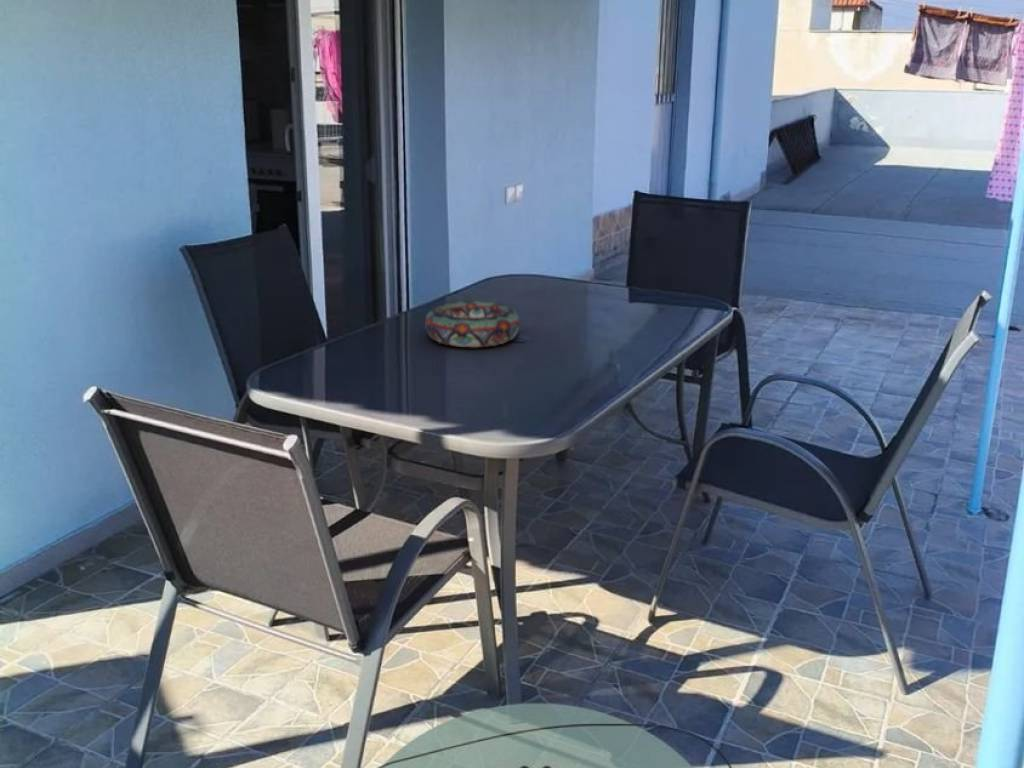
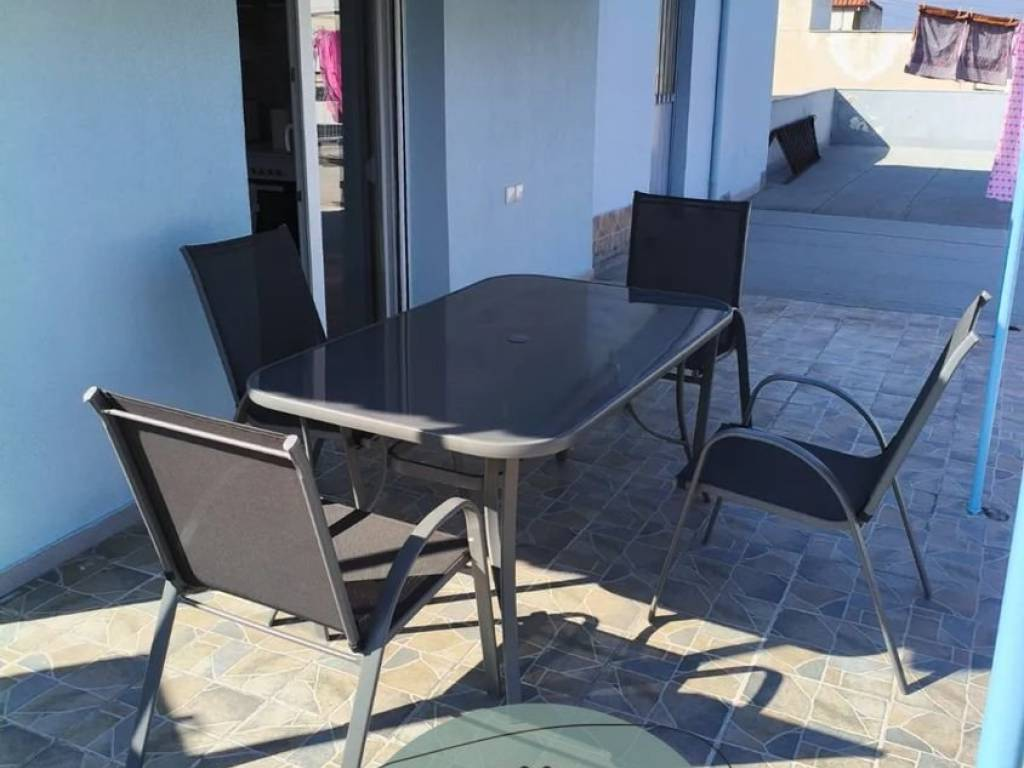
- decorative bowl [424,300,521,348]
